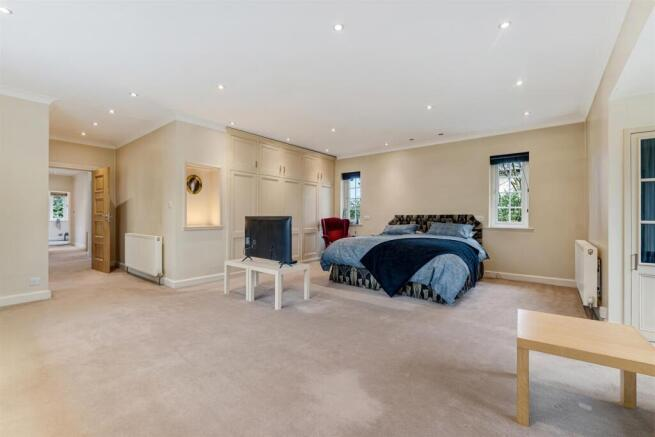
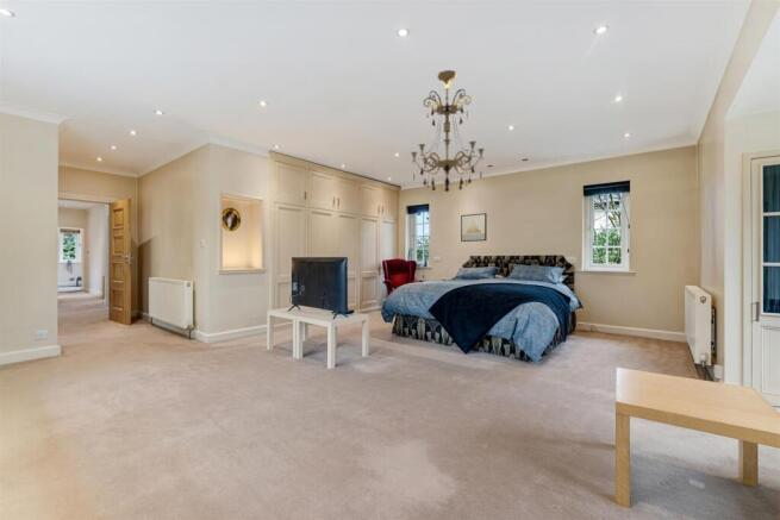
+ wall art [460,212,488,243]
+ chandelier [410,69,486,193]
